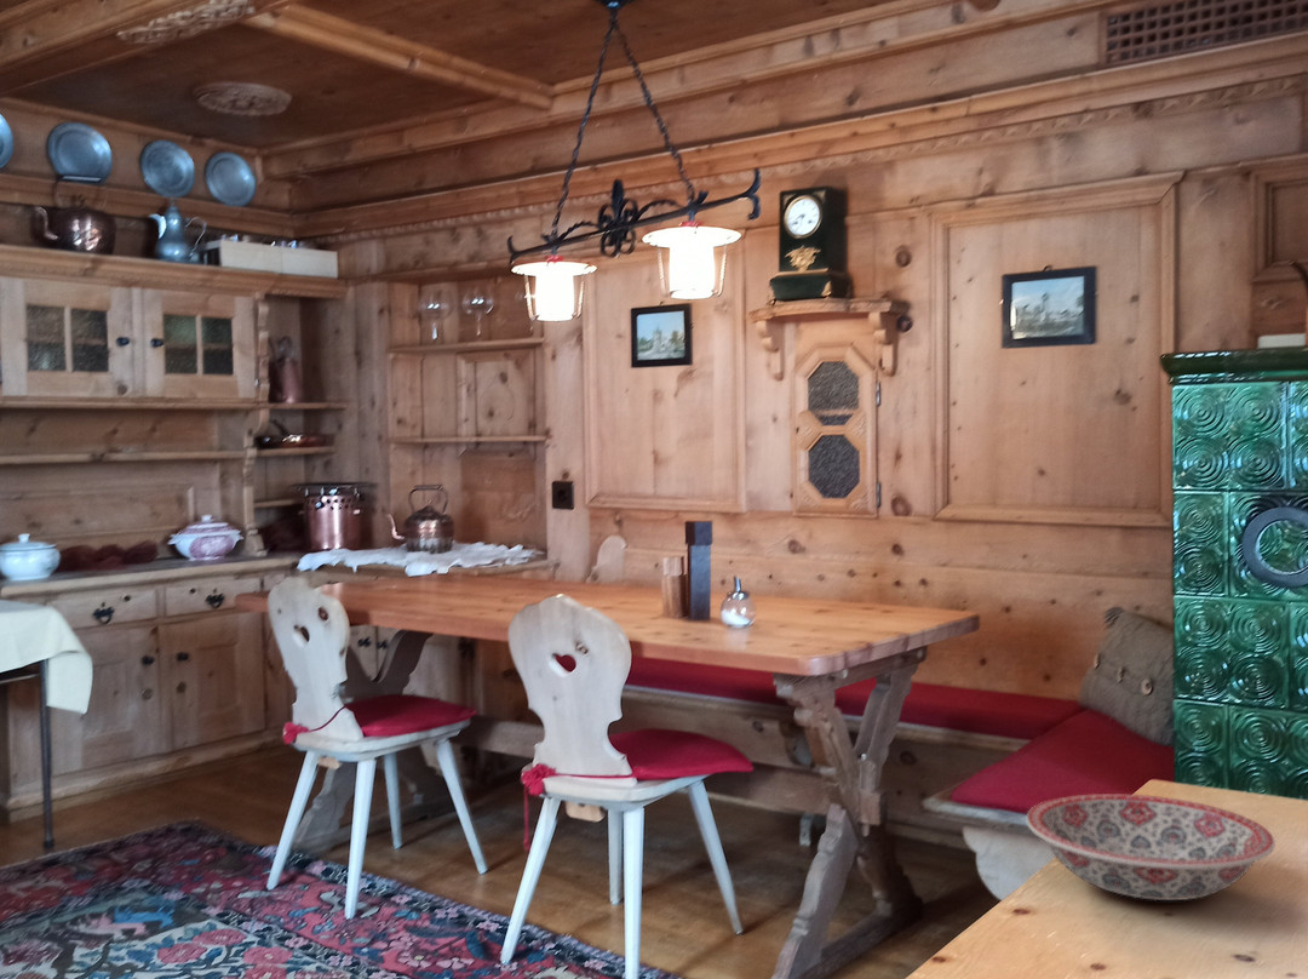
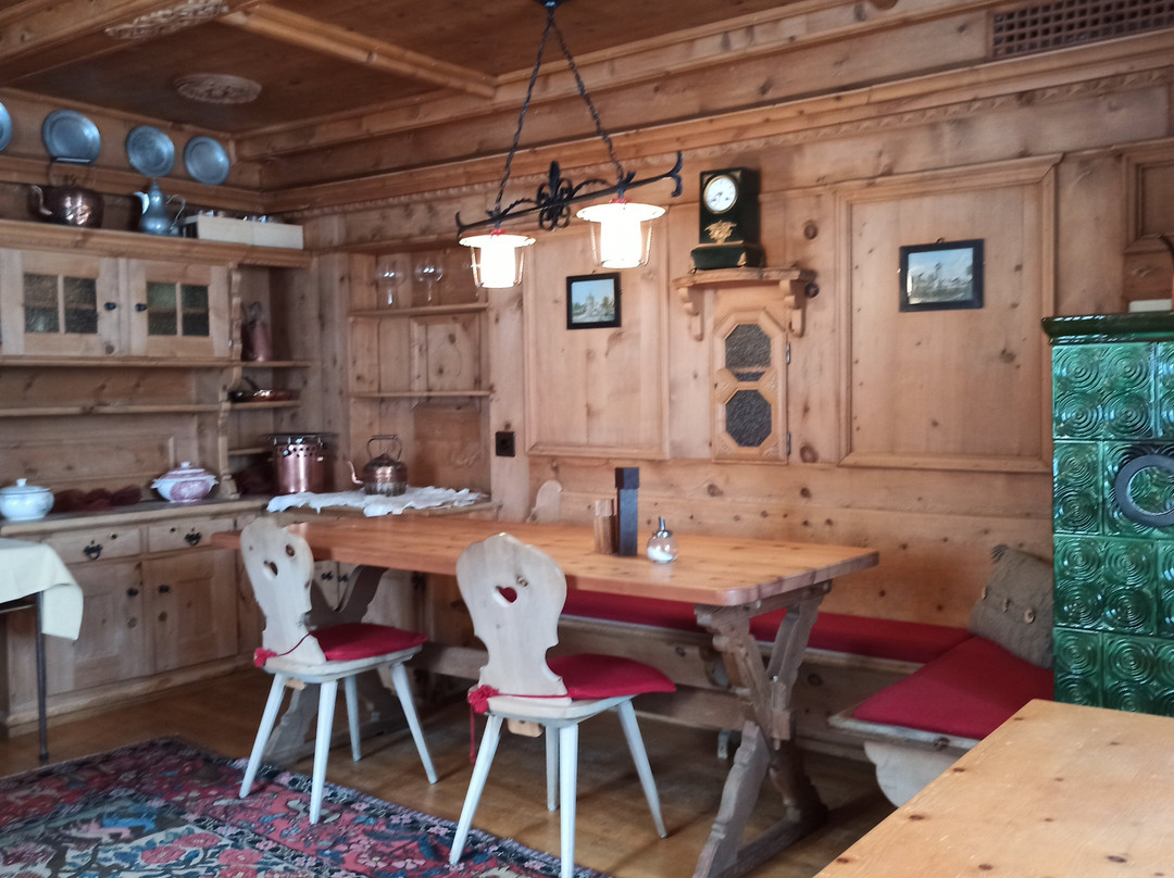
- ceramic bowl [1025,792,1277,901]
